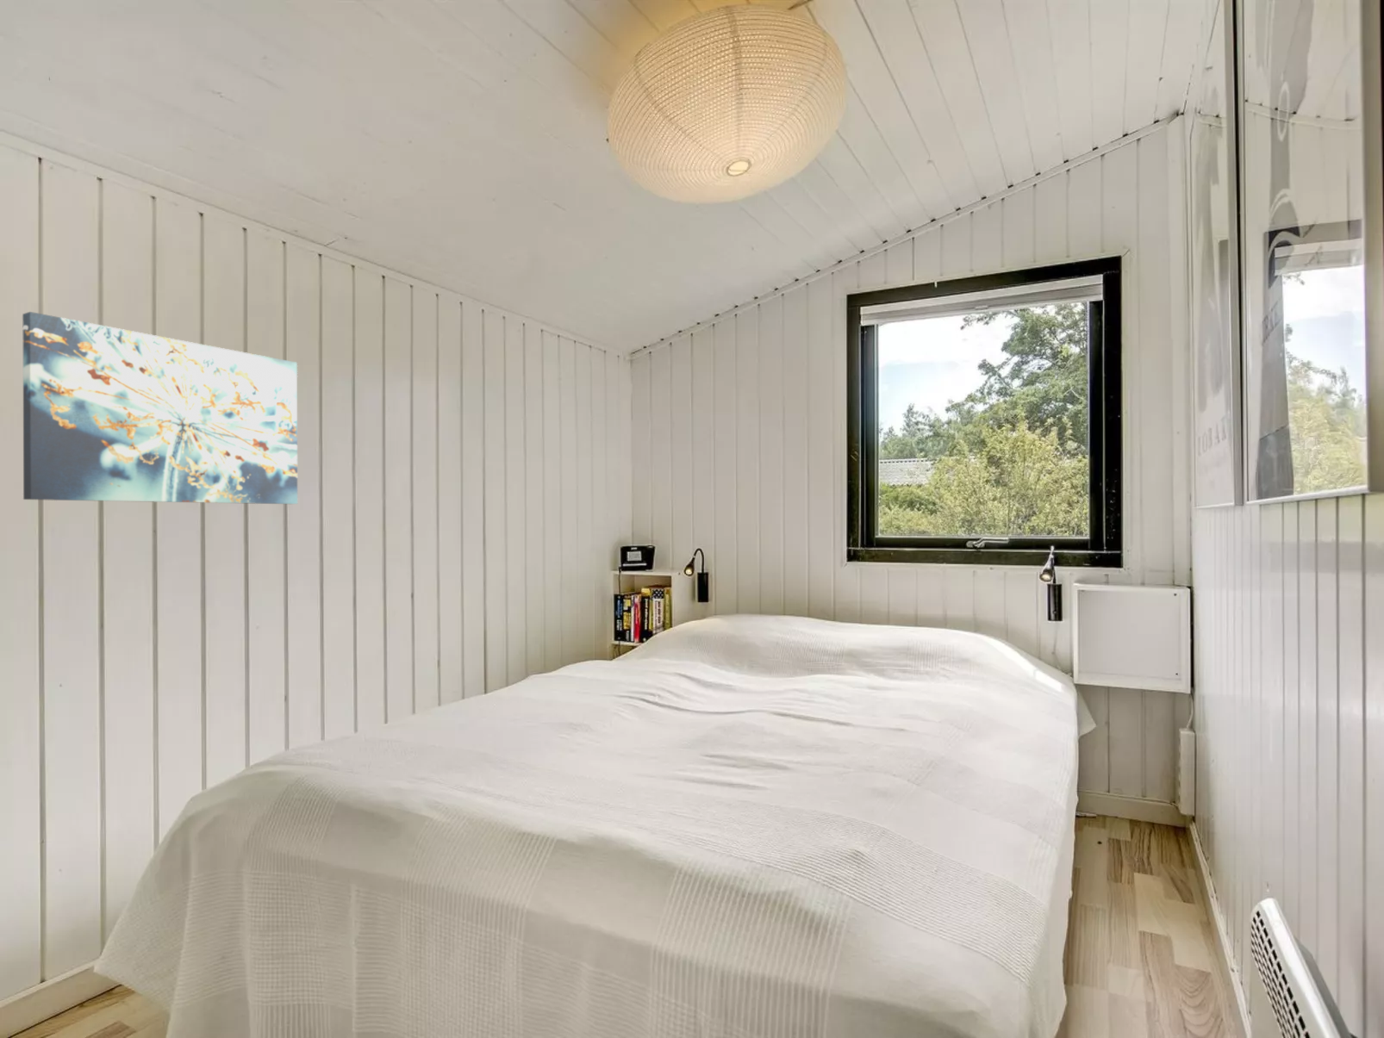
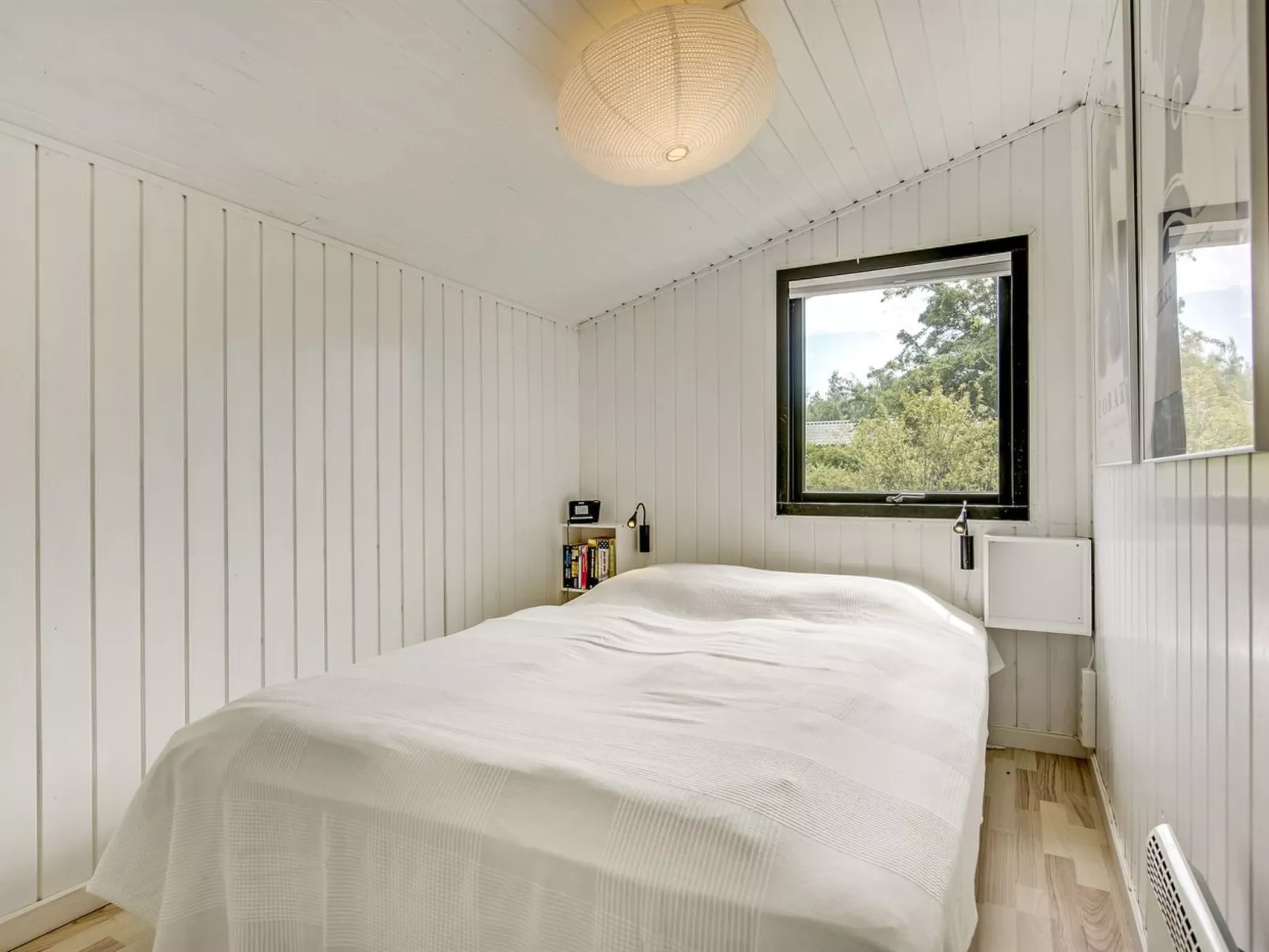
- wall art [22,311,298,505]
